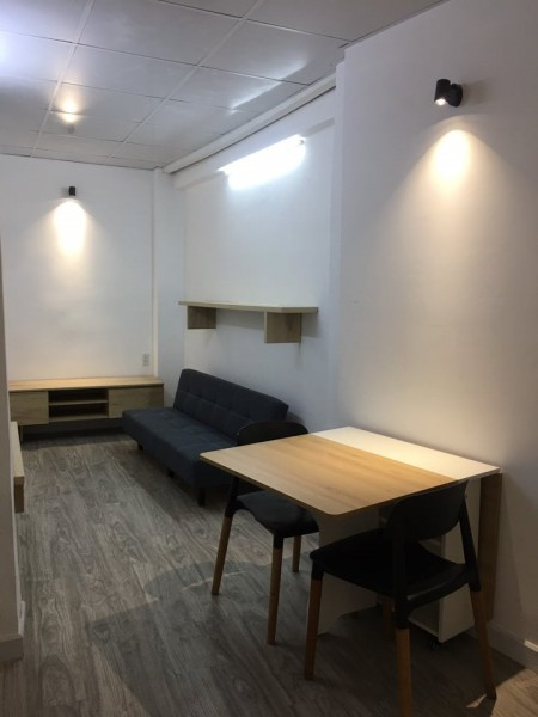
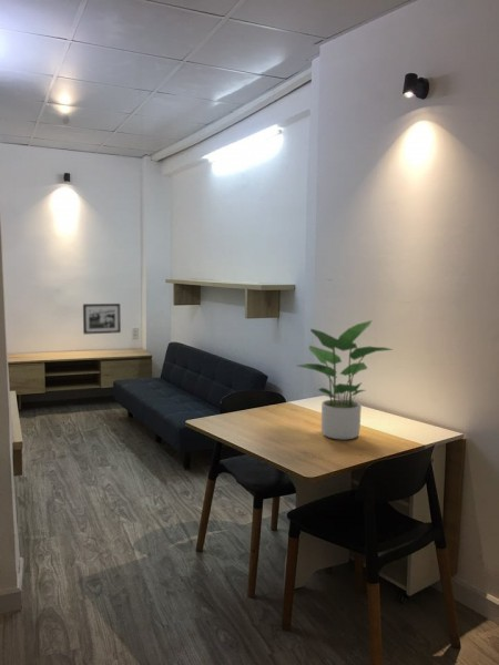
+ picture frame [82,303,122,336]
+ potted plant [297,319,395,441]
